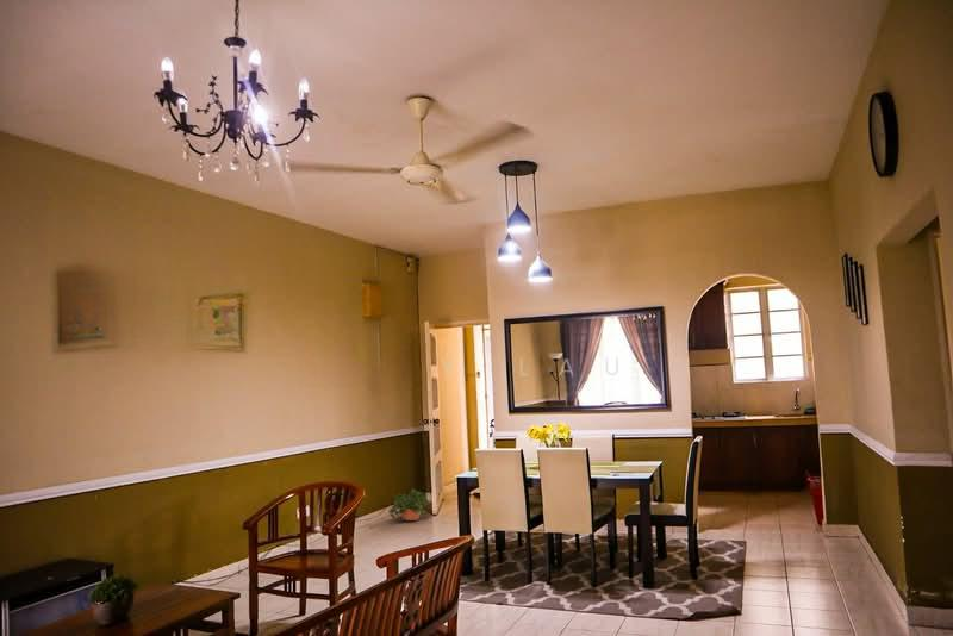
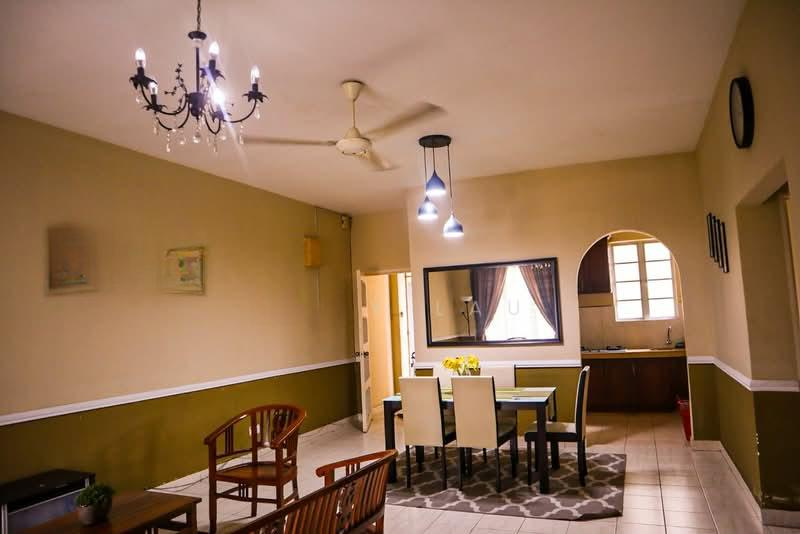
- potted plant [387,487,429,522]
